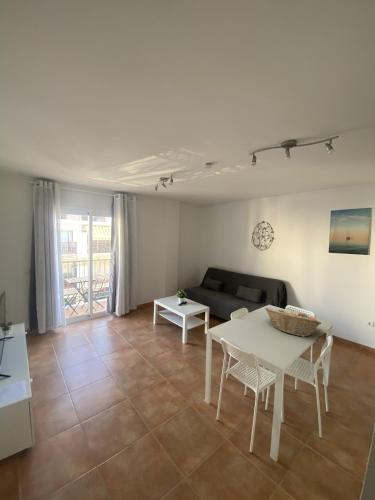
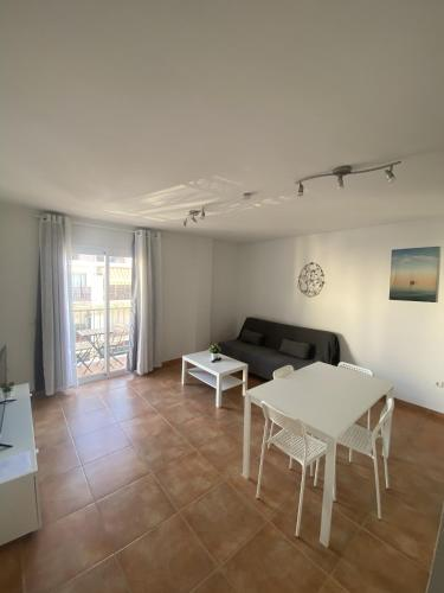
- fruit basket [264,306,322,338]
